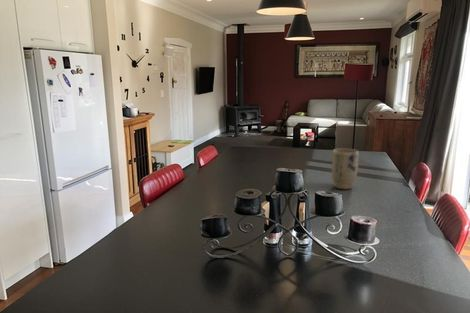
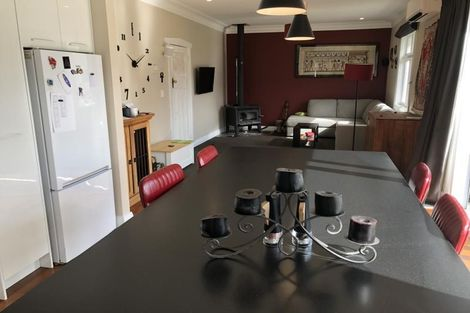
- plant pot [331,148,360,190]
